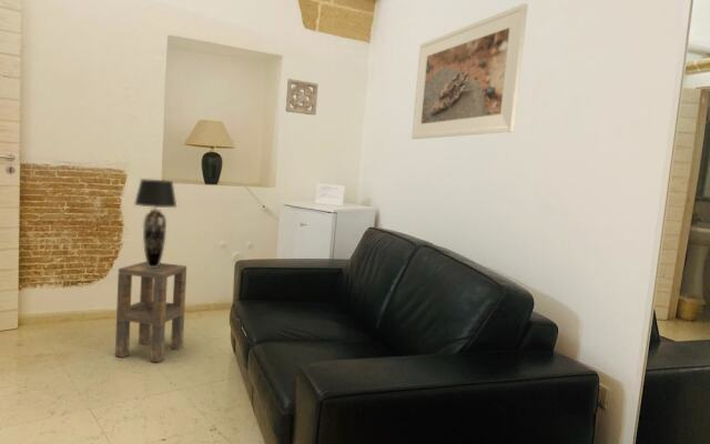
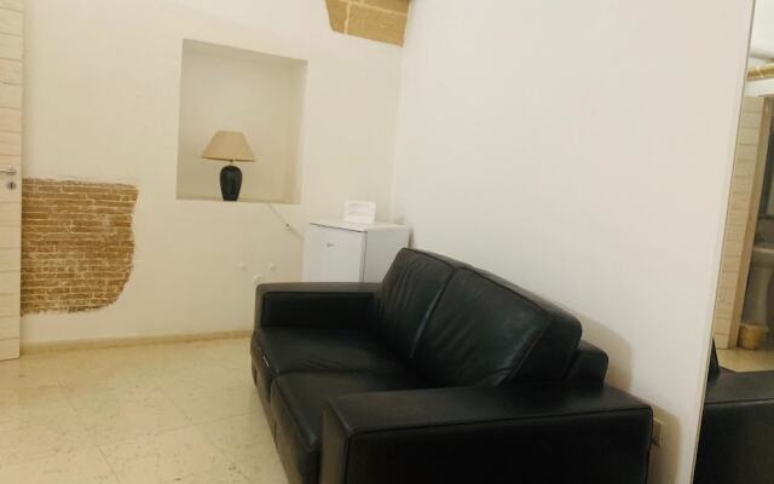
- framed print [410,2,529,140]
- table lamp [133,178,178,268]
- wall ornament [285,78,320,117]
- side table [114,261,187,364]
